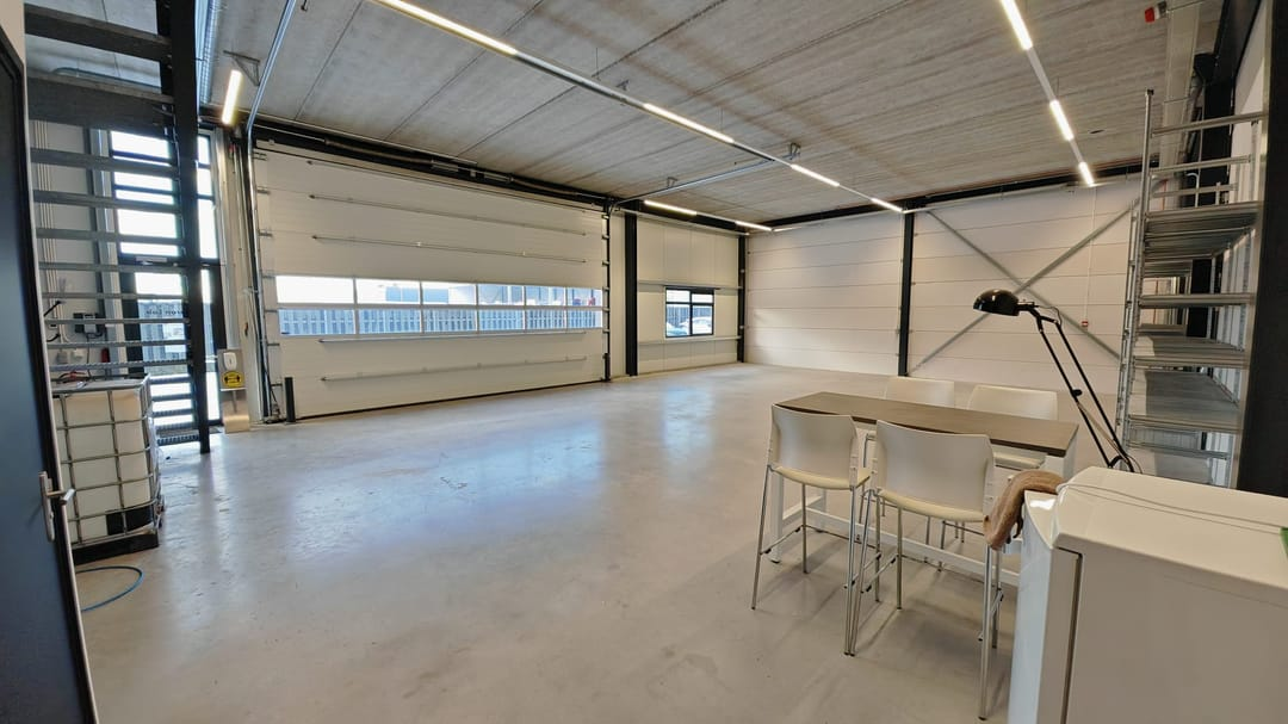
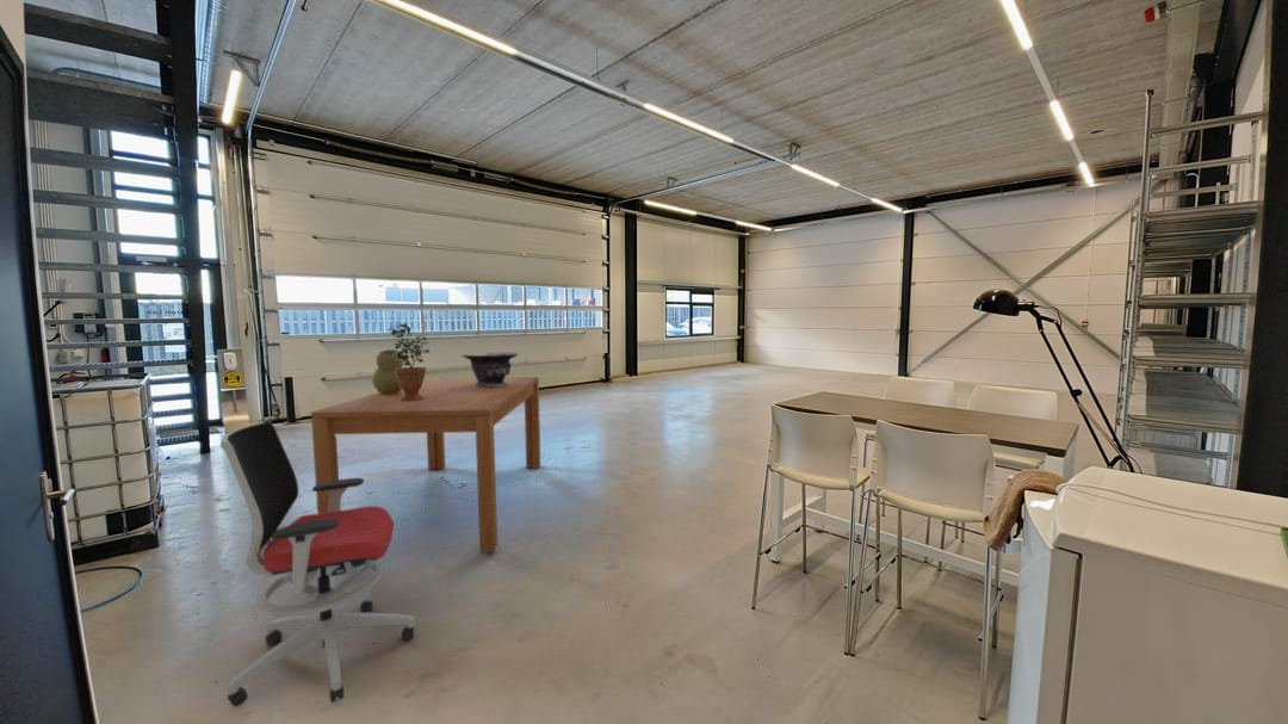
+ decorative bowl [460,351,519,386]
+ vase [371,348,405,394]
+ office chair [219,421,416,707]
+ potted plant [388,320,431,402]
+ dining table [310,376,541,553]
